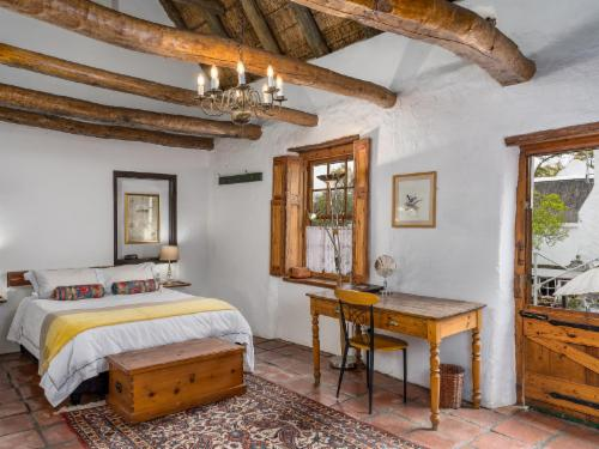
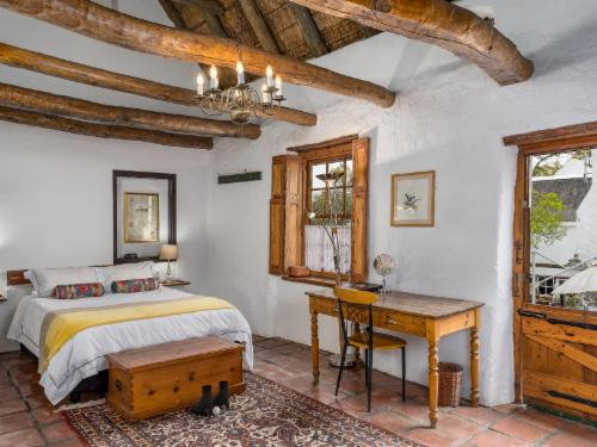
+ boots [192,379,230,416]
